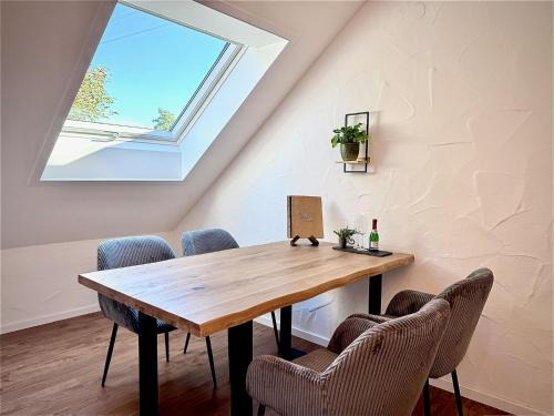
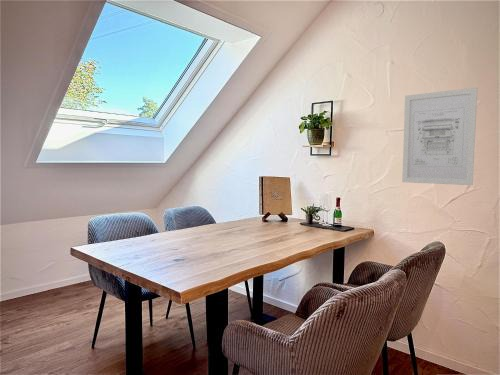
+ wall art [401,86,478,186]
